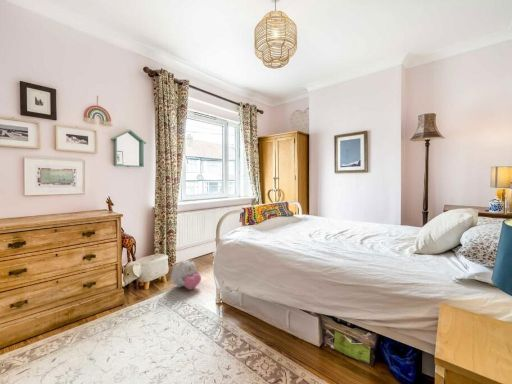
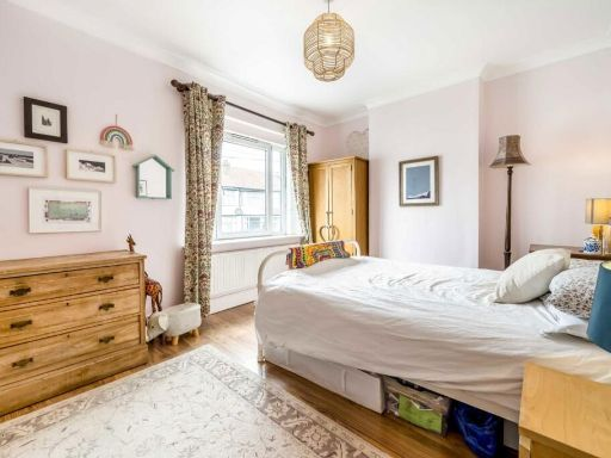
- plush toy [170,258,202,291]
